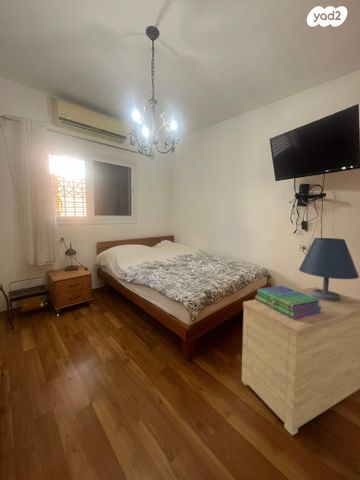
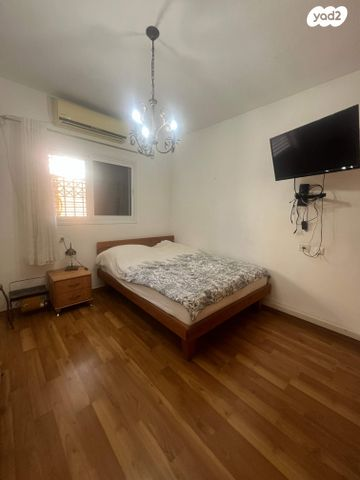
- side table [241,286,360,436]
- table lamp [298,237,360,302]
- stack of books [254,285,322,319]
